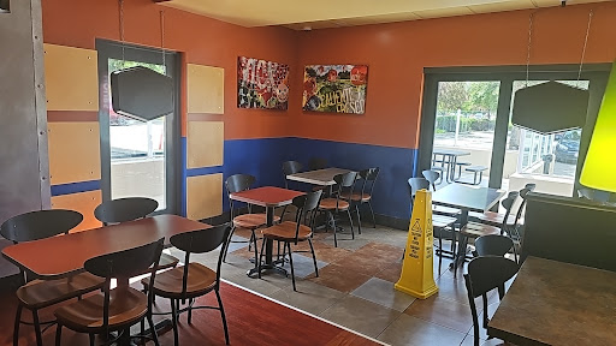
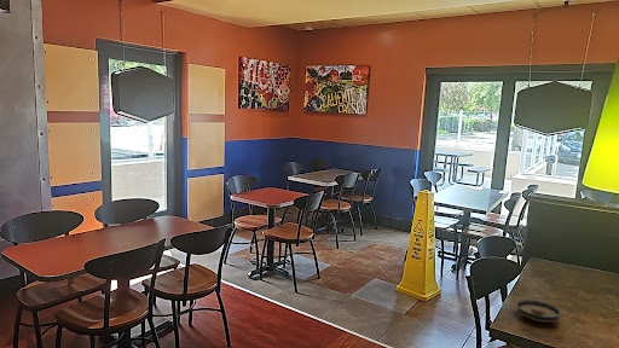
+ saucer [515,298,563,324]
